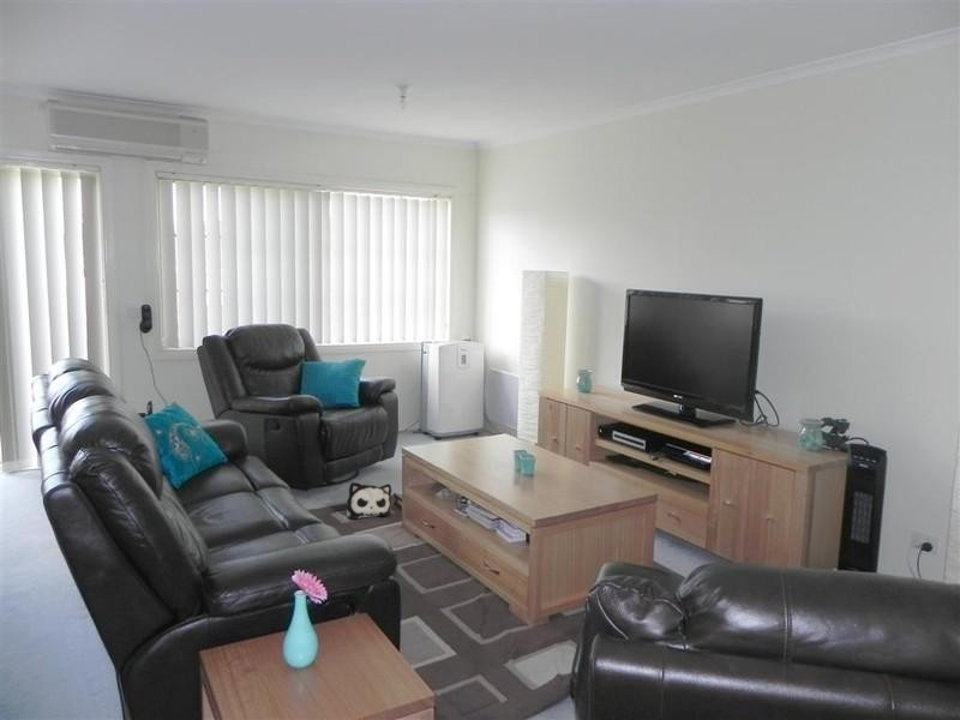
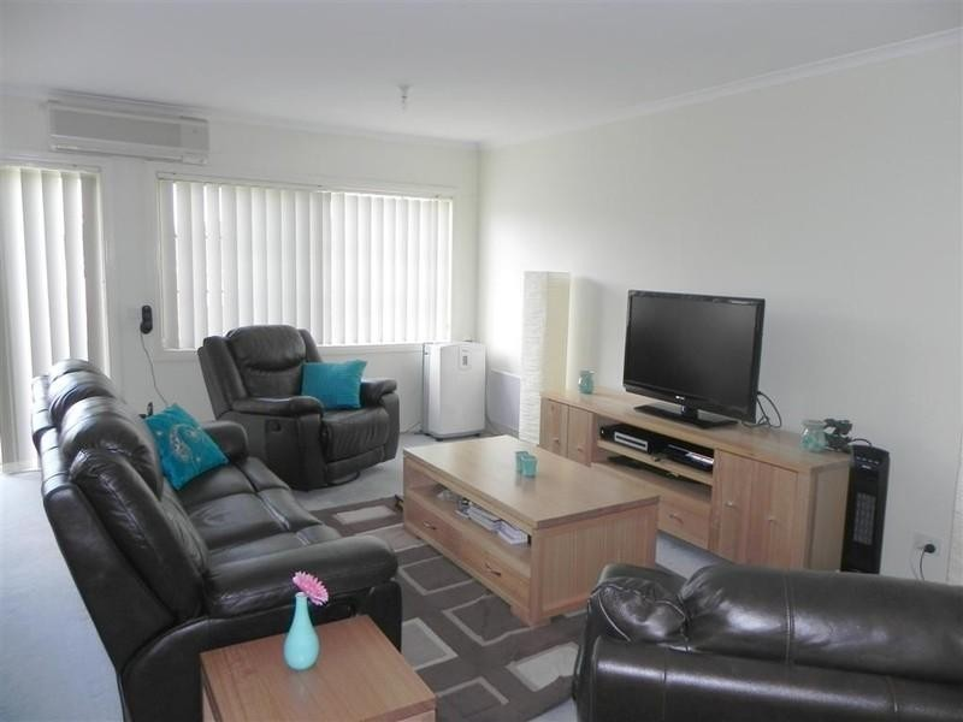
- plush toy [346,481,392,520]
